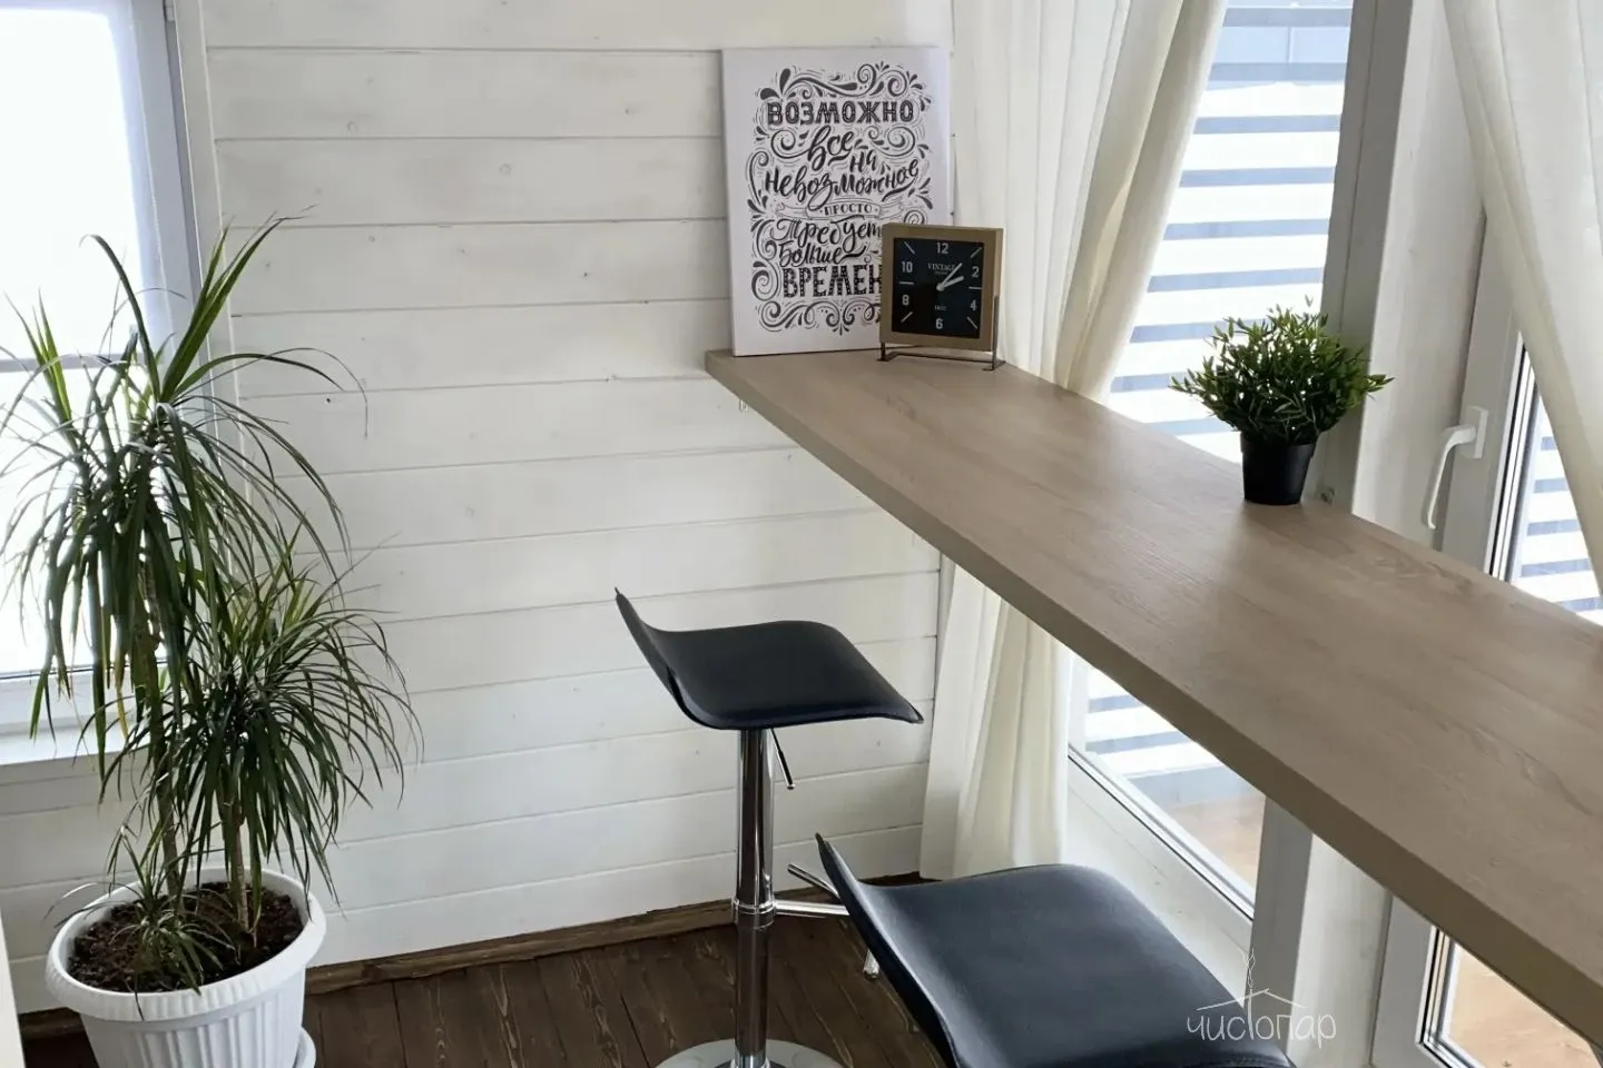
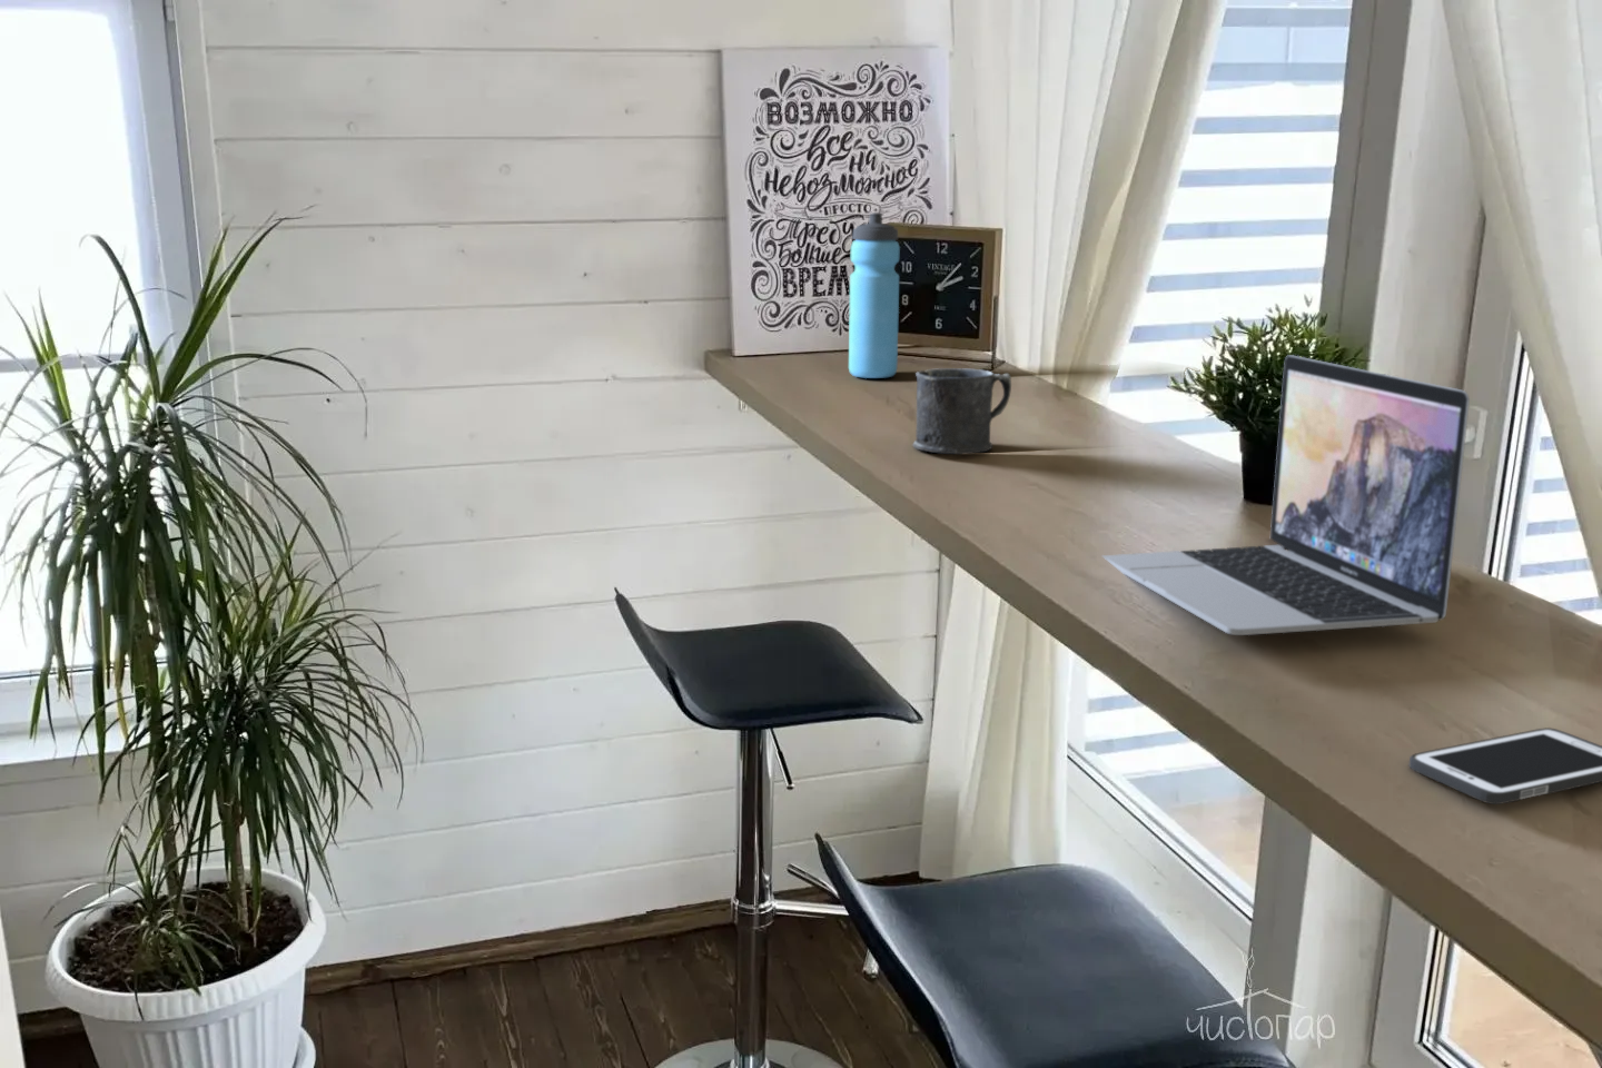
+ mug [911,367,1012,455]
+ laptop [1101,354,1471,637]
+ cell phone [1409,726,1602,806]
+ water bottle [847,211,901,379]
